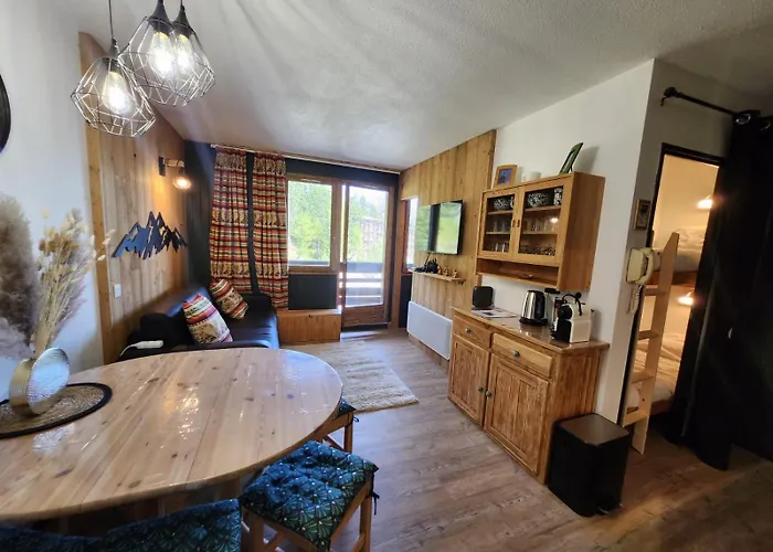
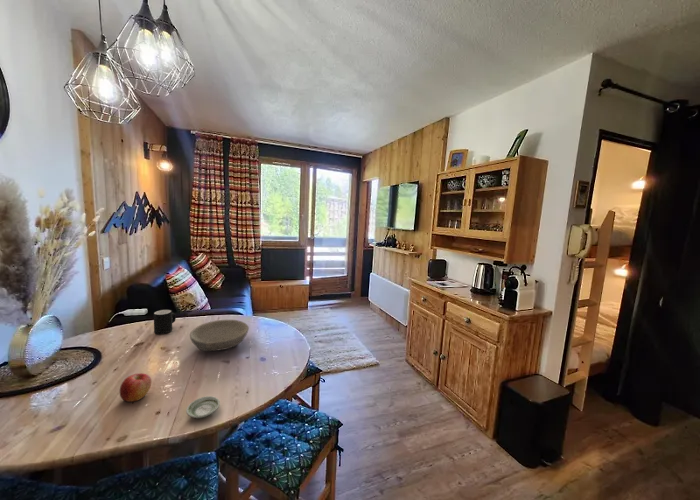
+ apple [119,372,152,403]
+ mug [153,309,177,335]
+ saucer [185,395,221,419]
+ bowl [189,319,250,352]
